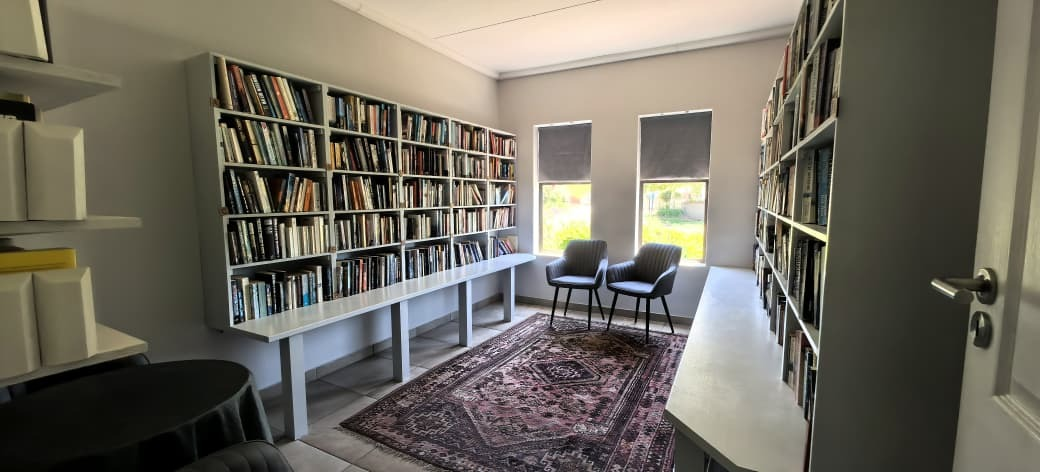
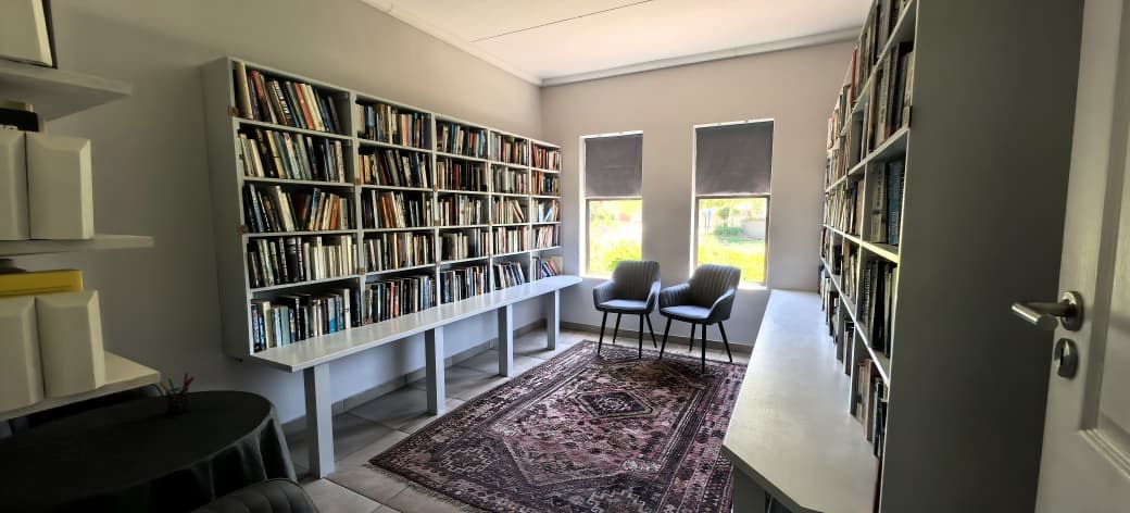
+ pen holder [159,372,196,415]
